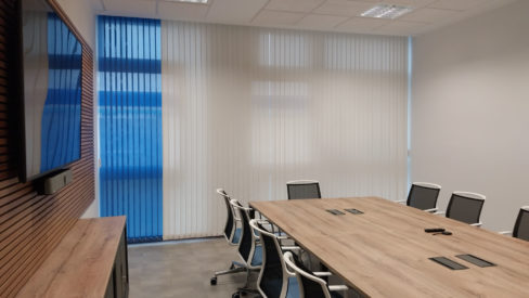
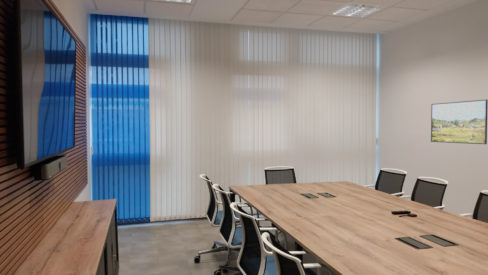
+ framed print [430,99,488,145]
